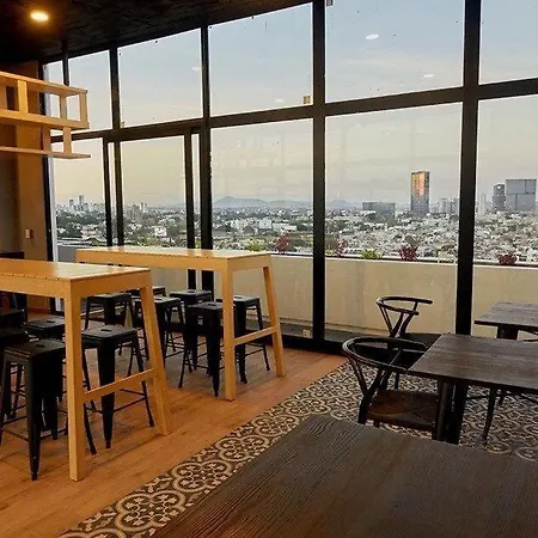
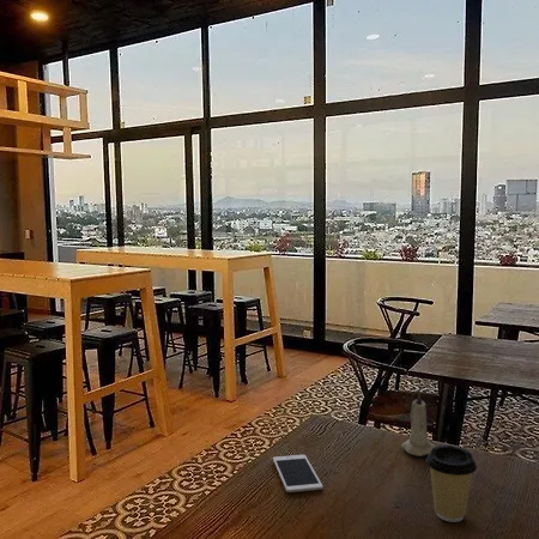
+ candle [400,389,436,458]
+ coffee cup [425,444,478,523]
+ cell phone [272,454,323,493]
